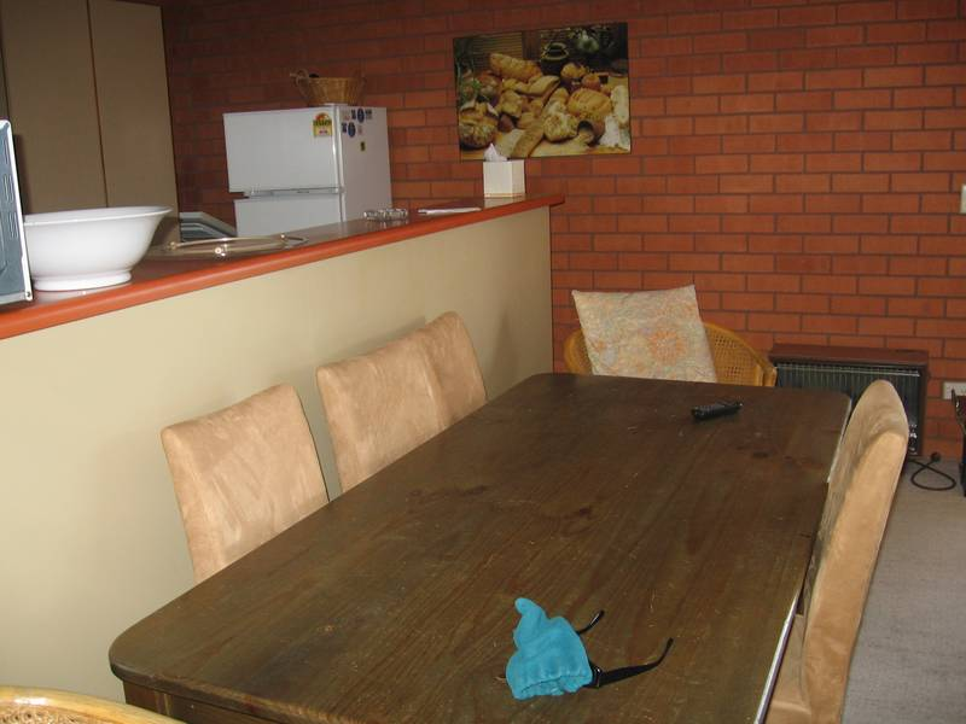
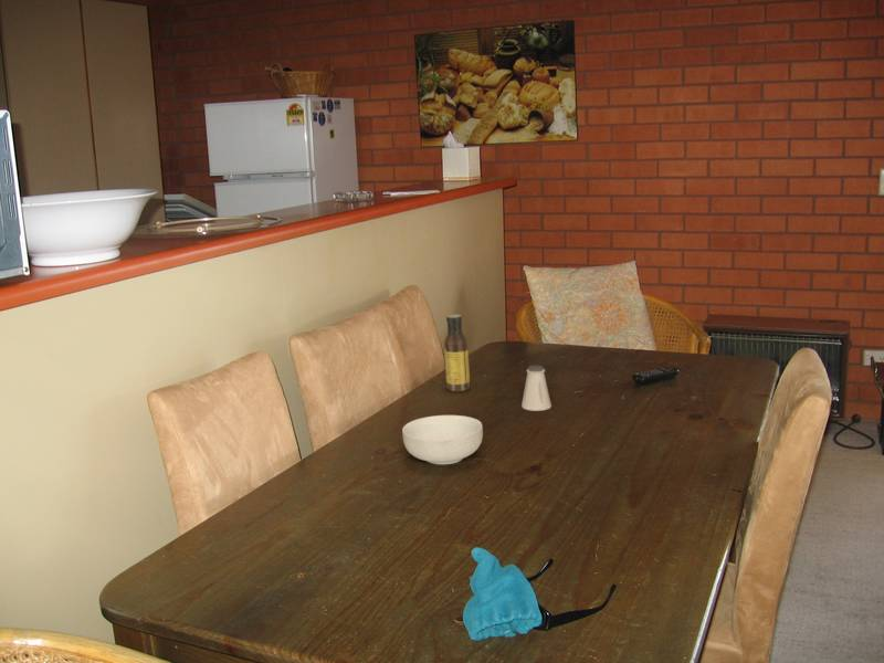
+ saltshaker [520,365,552,412]
+ sauce bottle [443,314,471,392]
+ cereal bowl [401,414,484,465]
